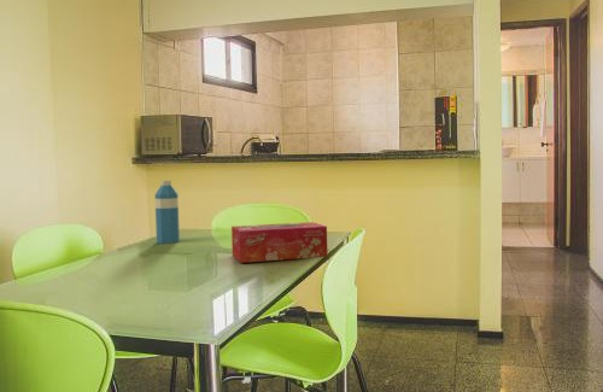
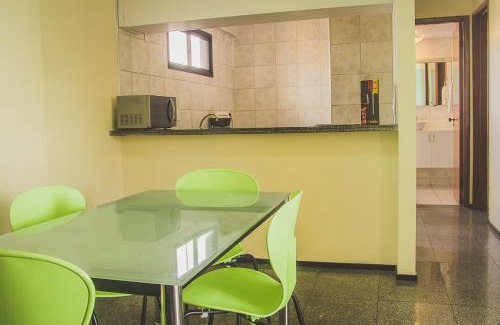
- water bottle [154,180,181,245]
- tissue box [230,221,328,264]
